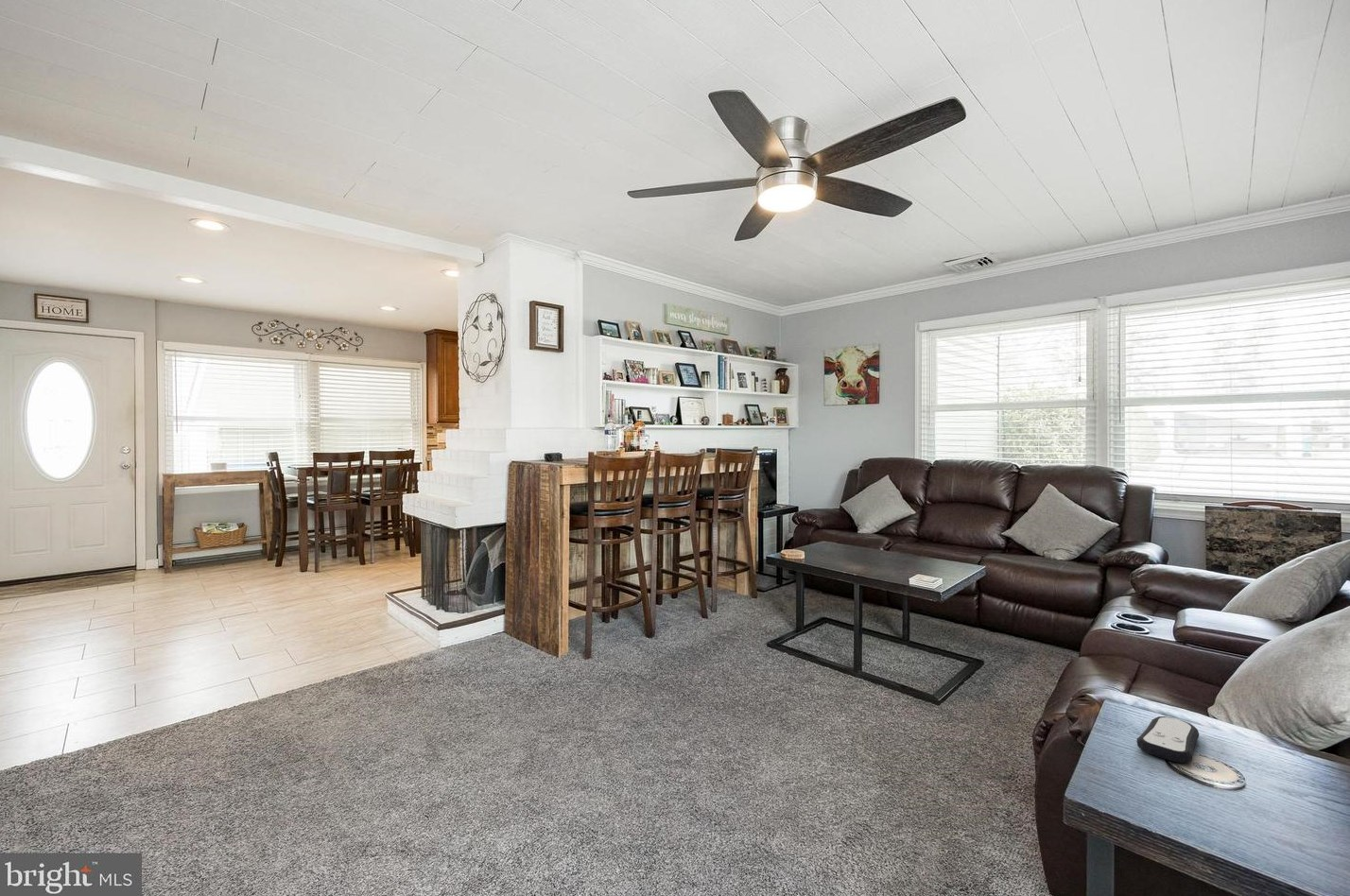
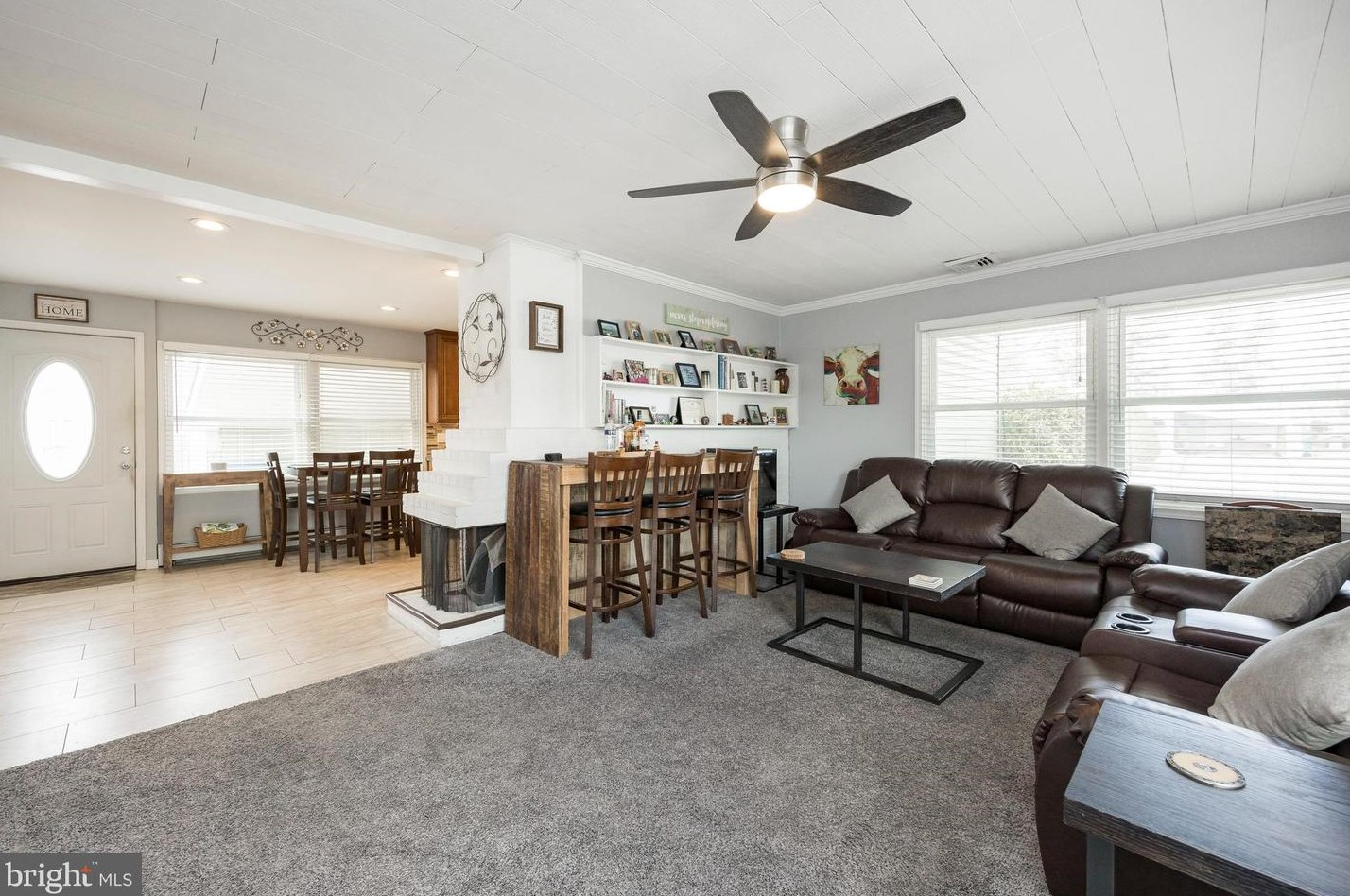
- remote control [1135,715,1200,764]
